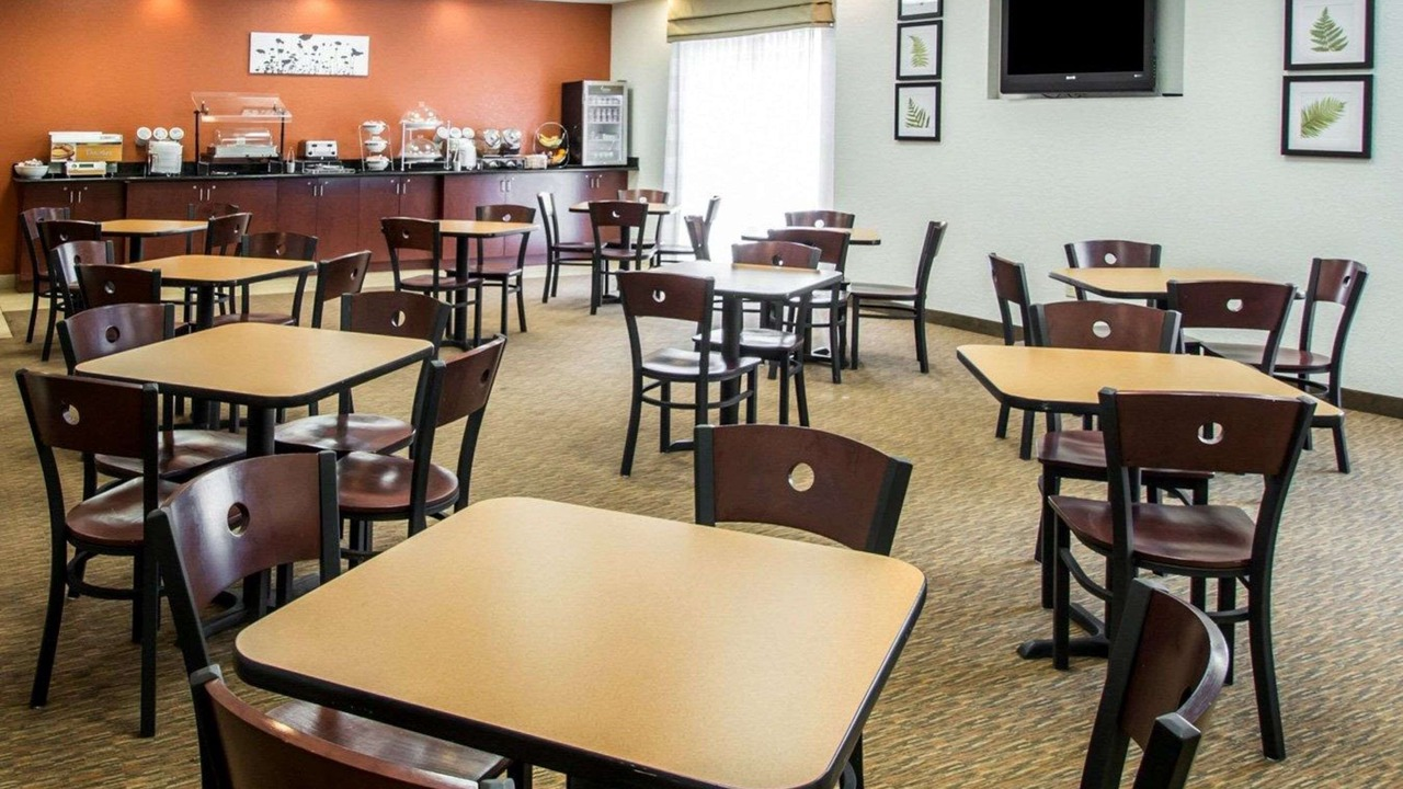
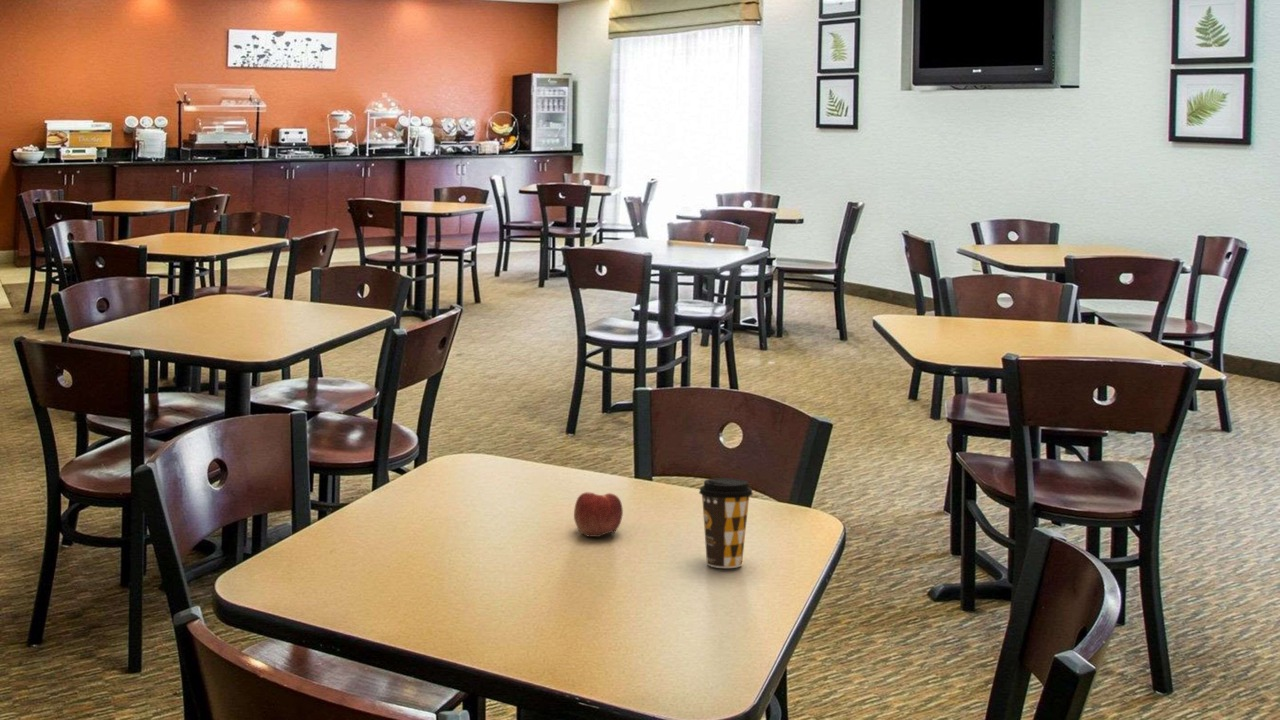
+ apple [573,491,624,538]
+ coffee cup [698,477,754,569]
